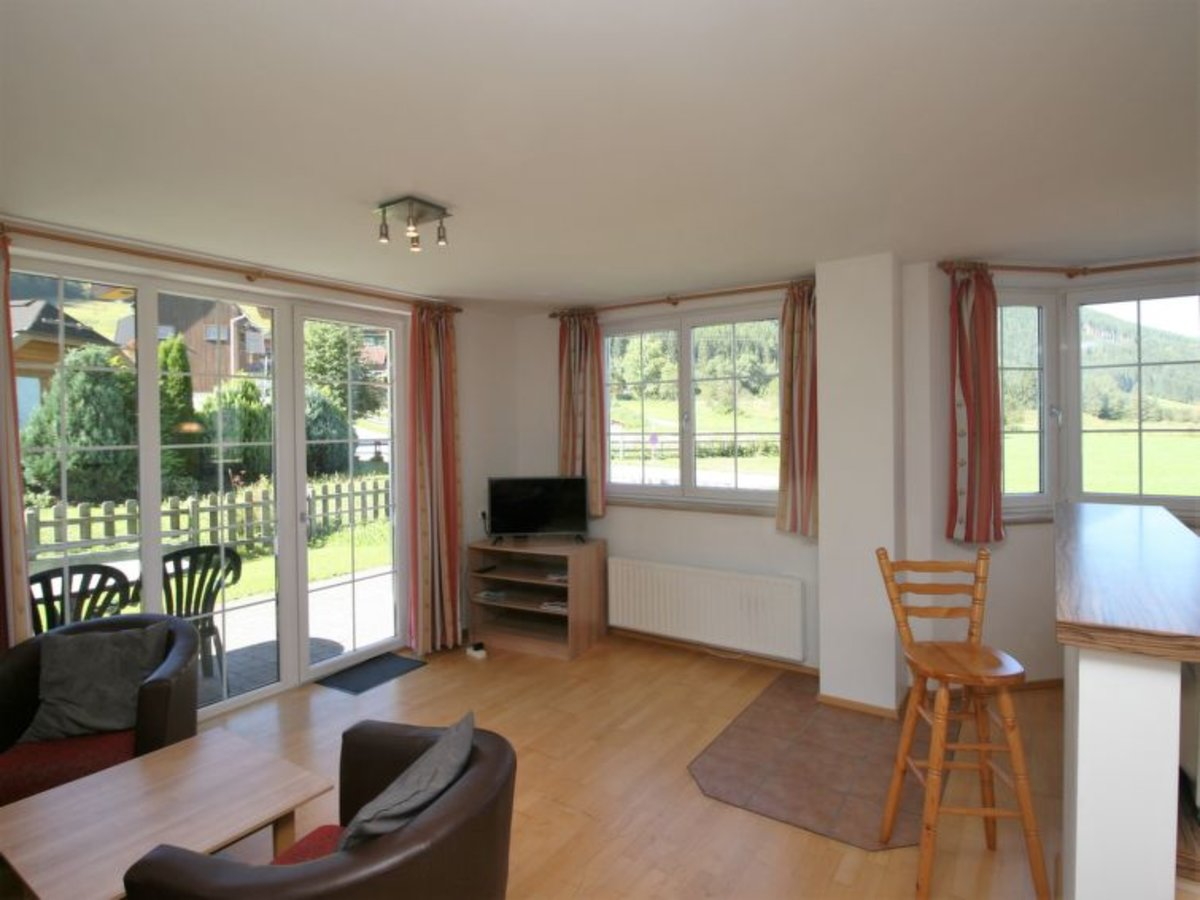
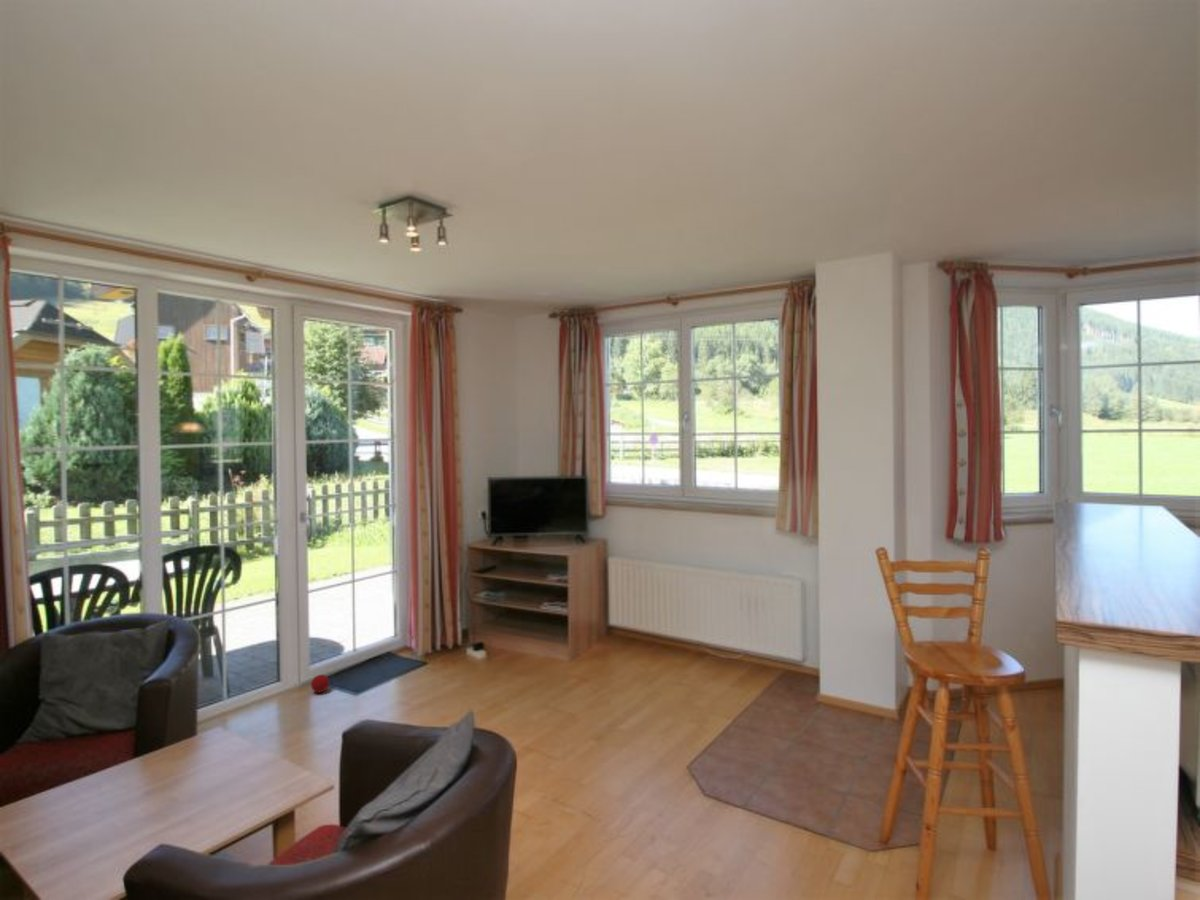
+ ball [310,674,330,693]
